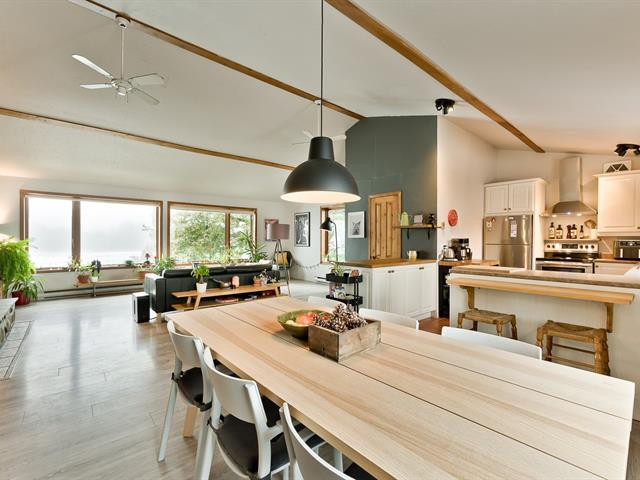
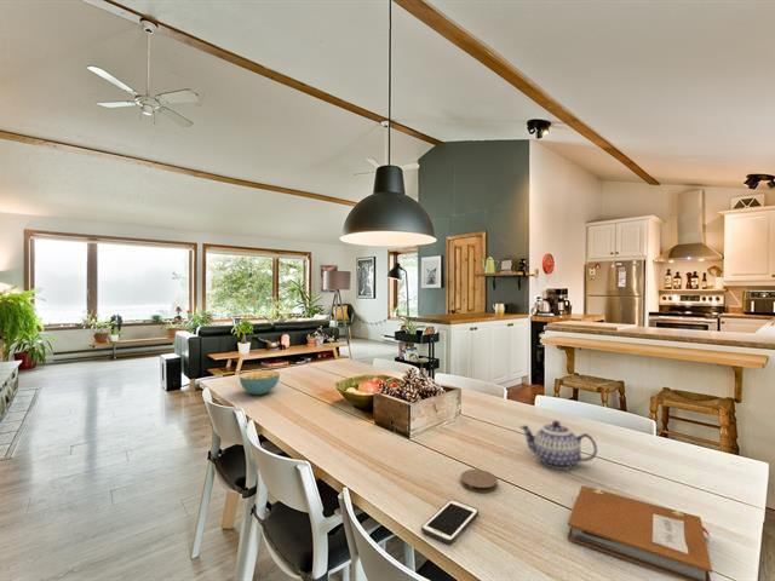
+ coaster [459,468,499,494]
+ notebook [567,484,713,581]
+ cereal bowl [239,369,281,396]
+ teapot [518,420,598,471]
+ cell phone [420,499,480,545]
